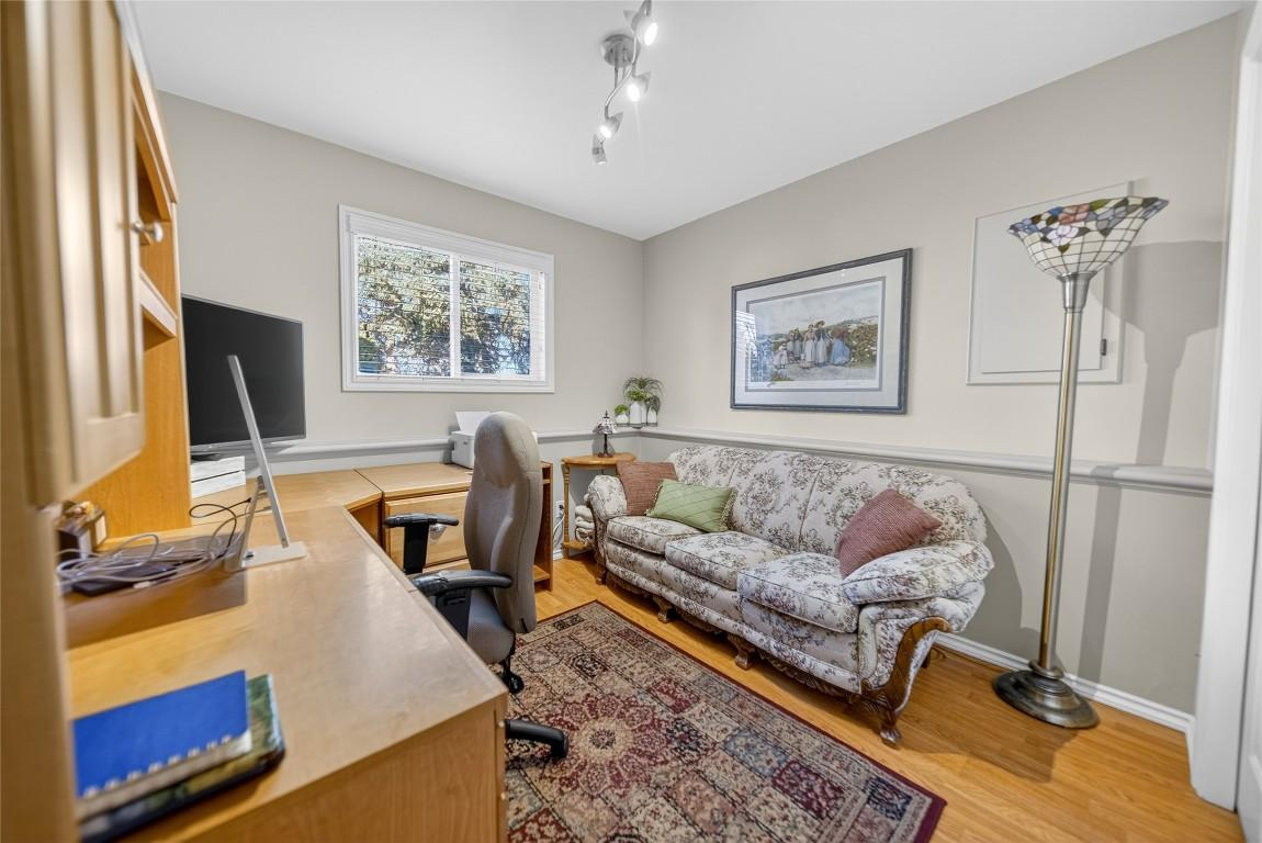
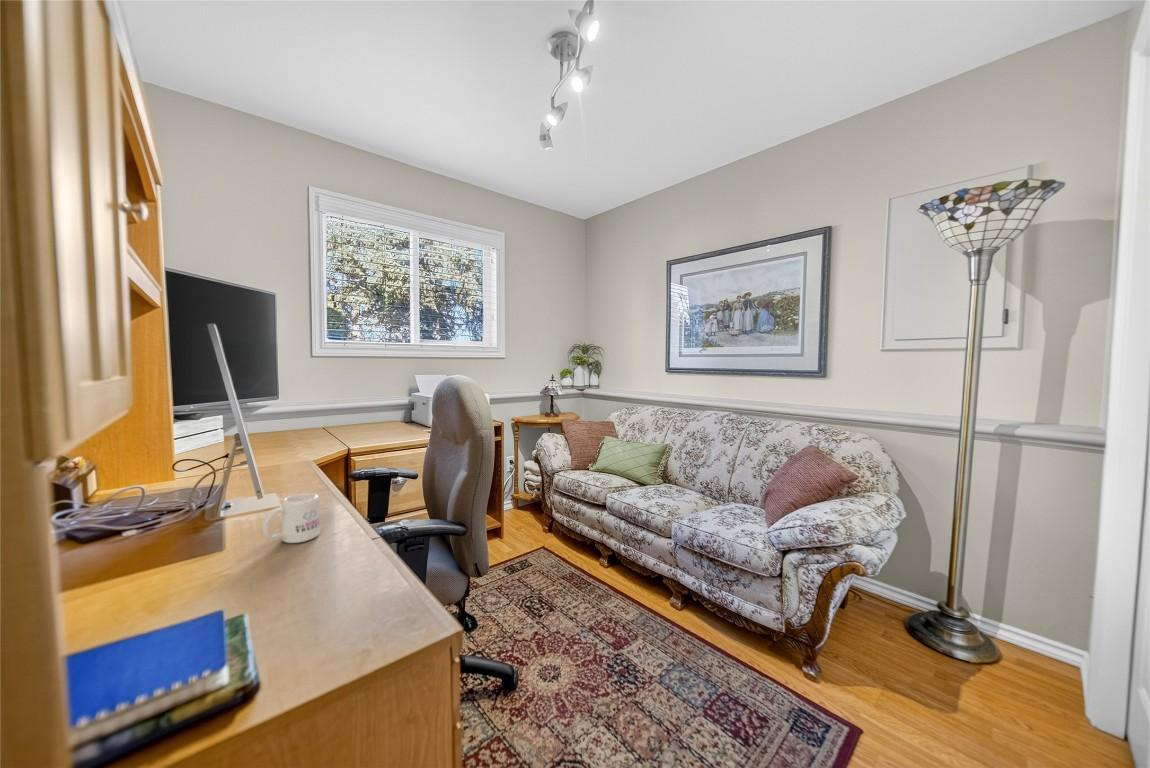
+ mug [261,492,321,544]
